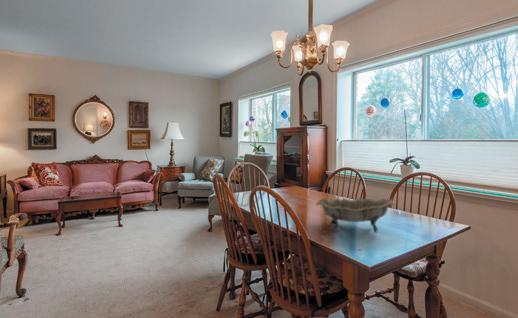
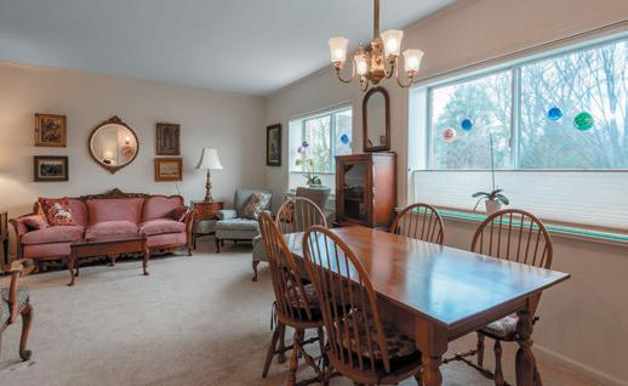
- decorative bowl [315,197,396,234]
